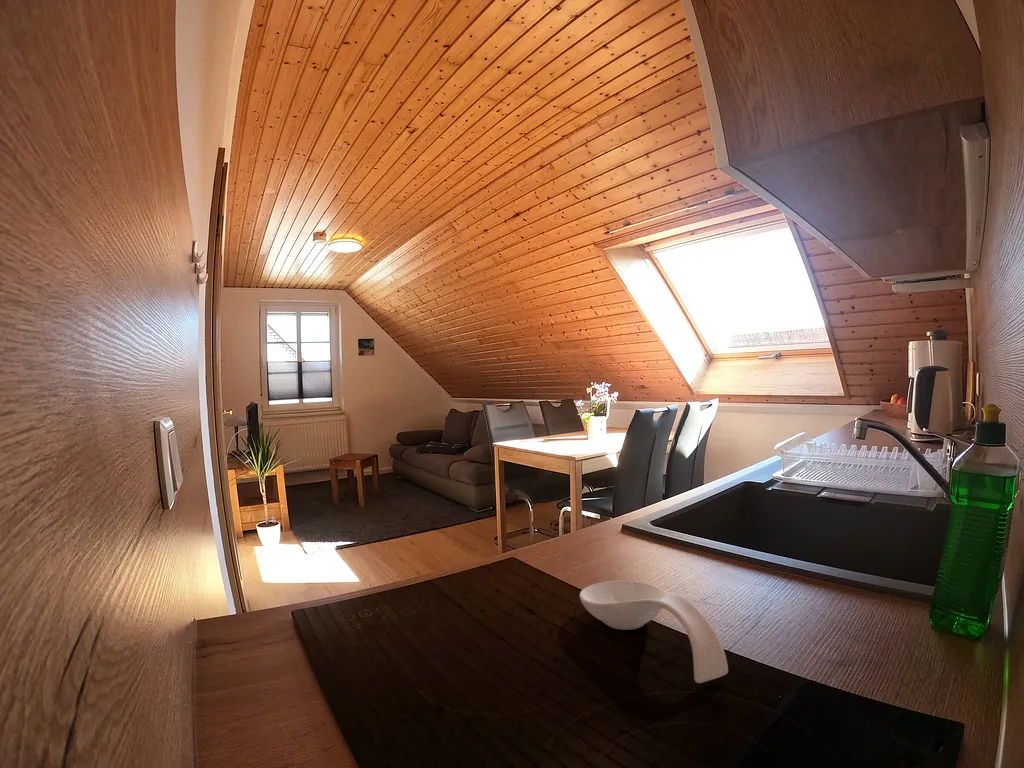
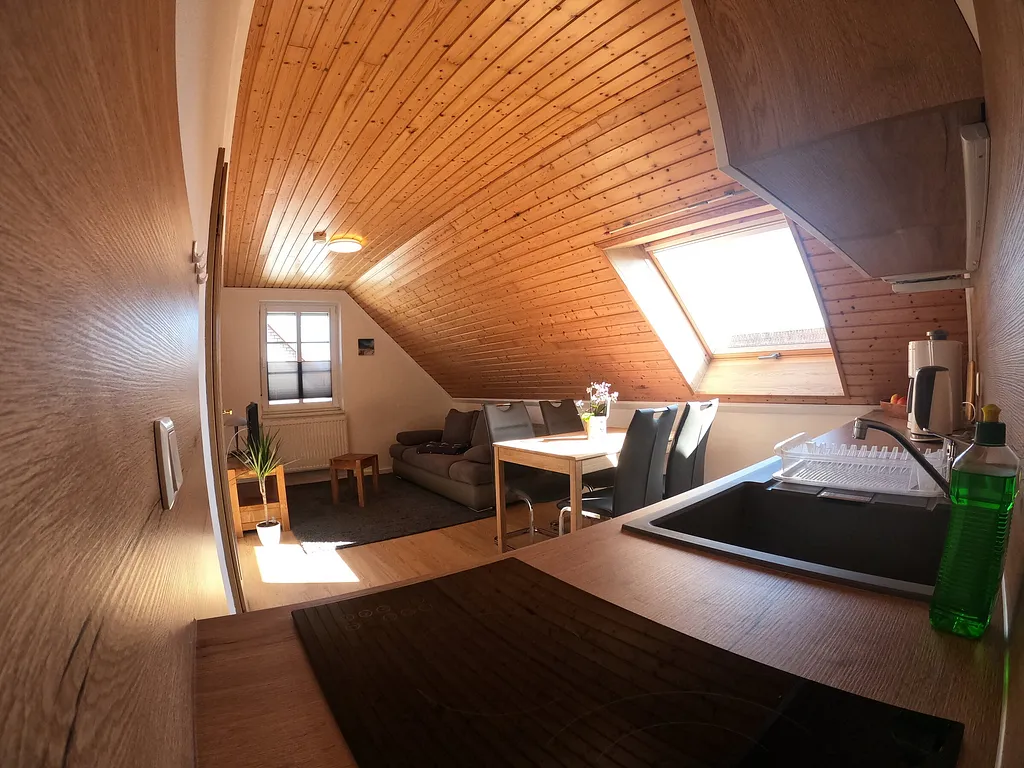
- spoon rest [579,579,729,684]
